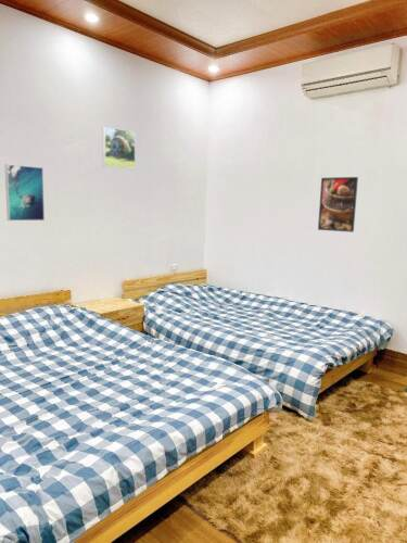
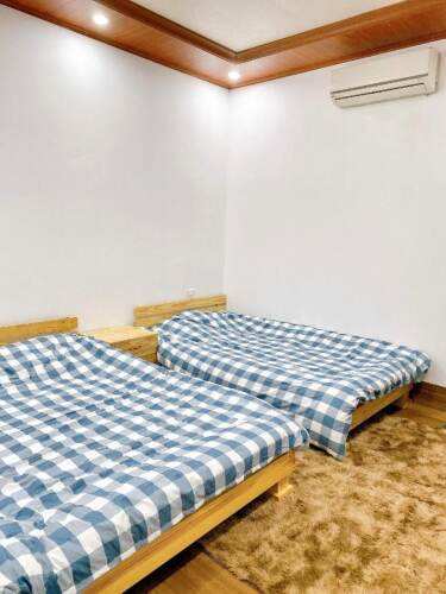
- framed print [4,163,46,222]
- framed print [317,176,359,233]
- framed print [102,126,137,171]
